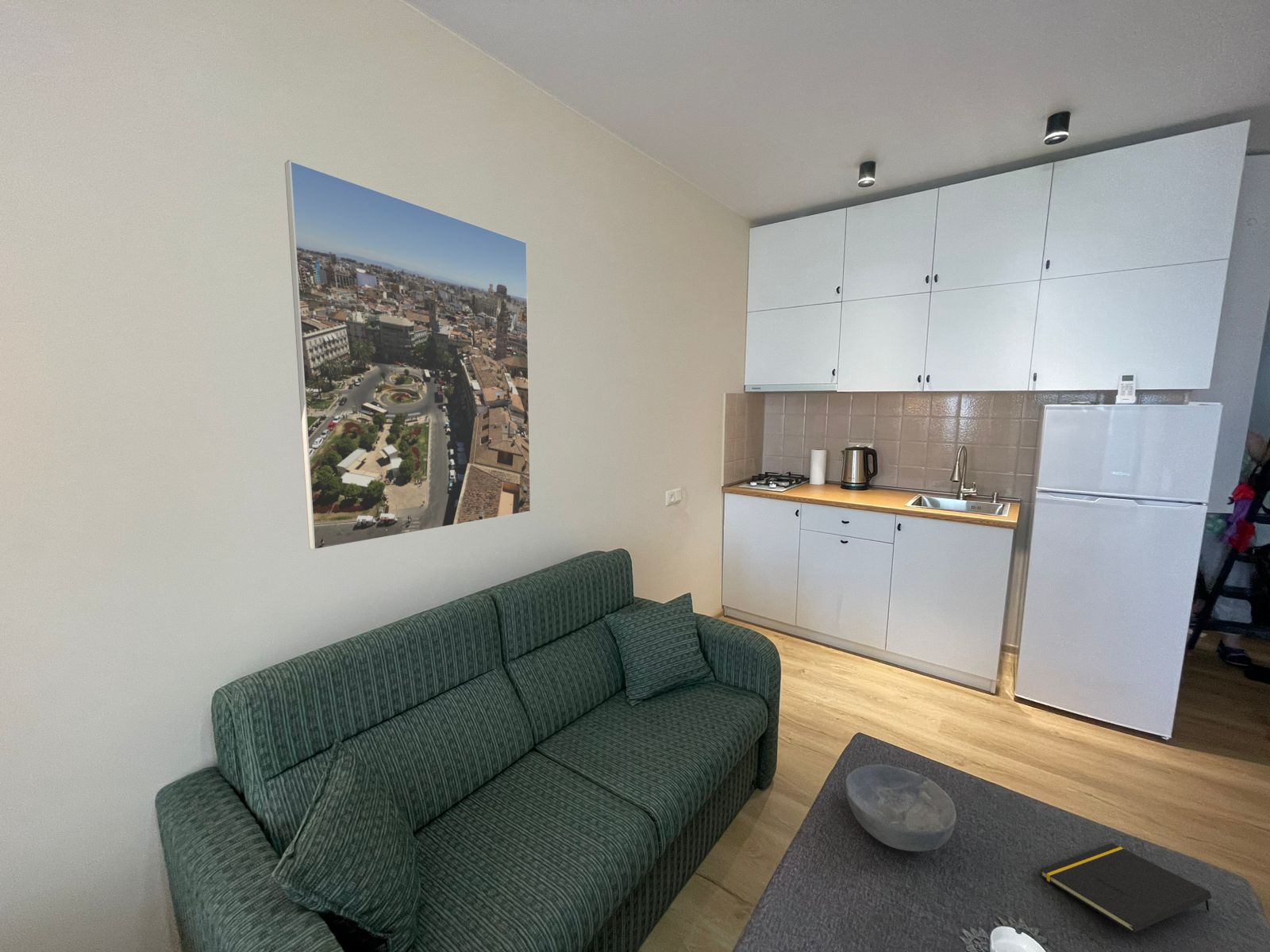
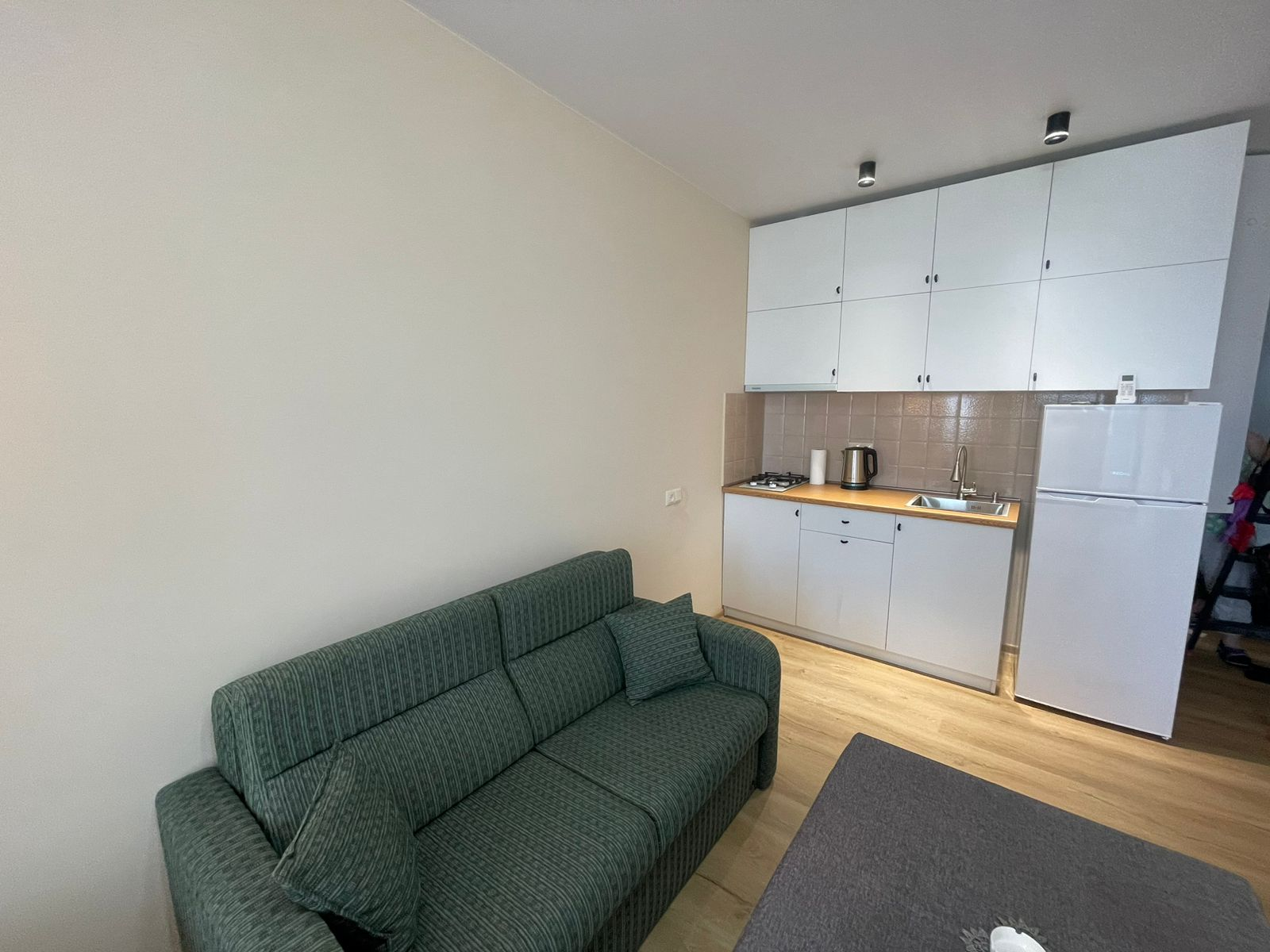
- bowl [845,763,957,852]
- notepad [1039,843,1212,934]
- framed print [284,159,532,551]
